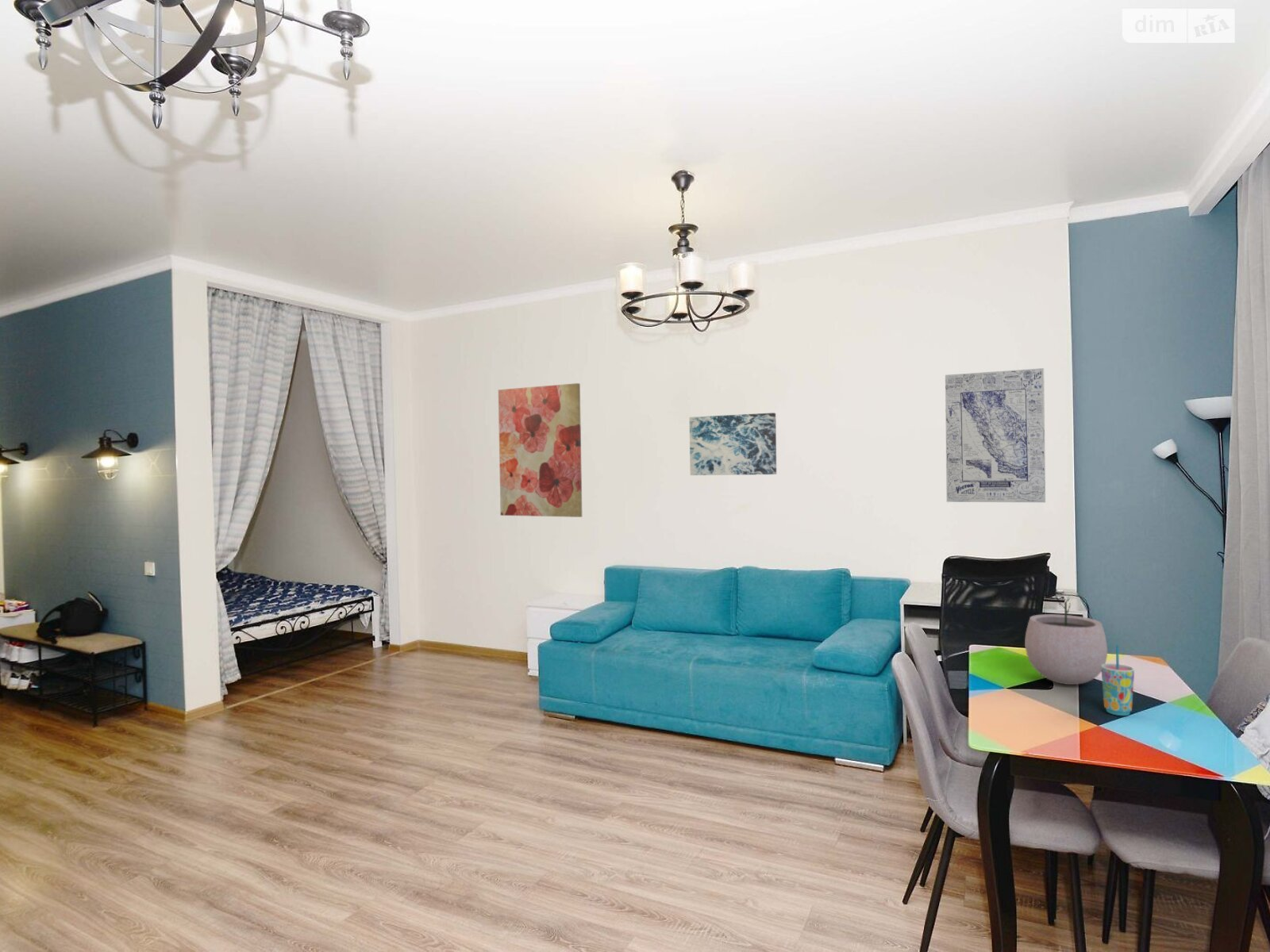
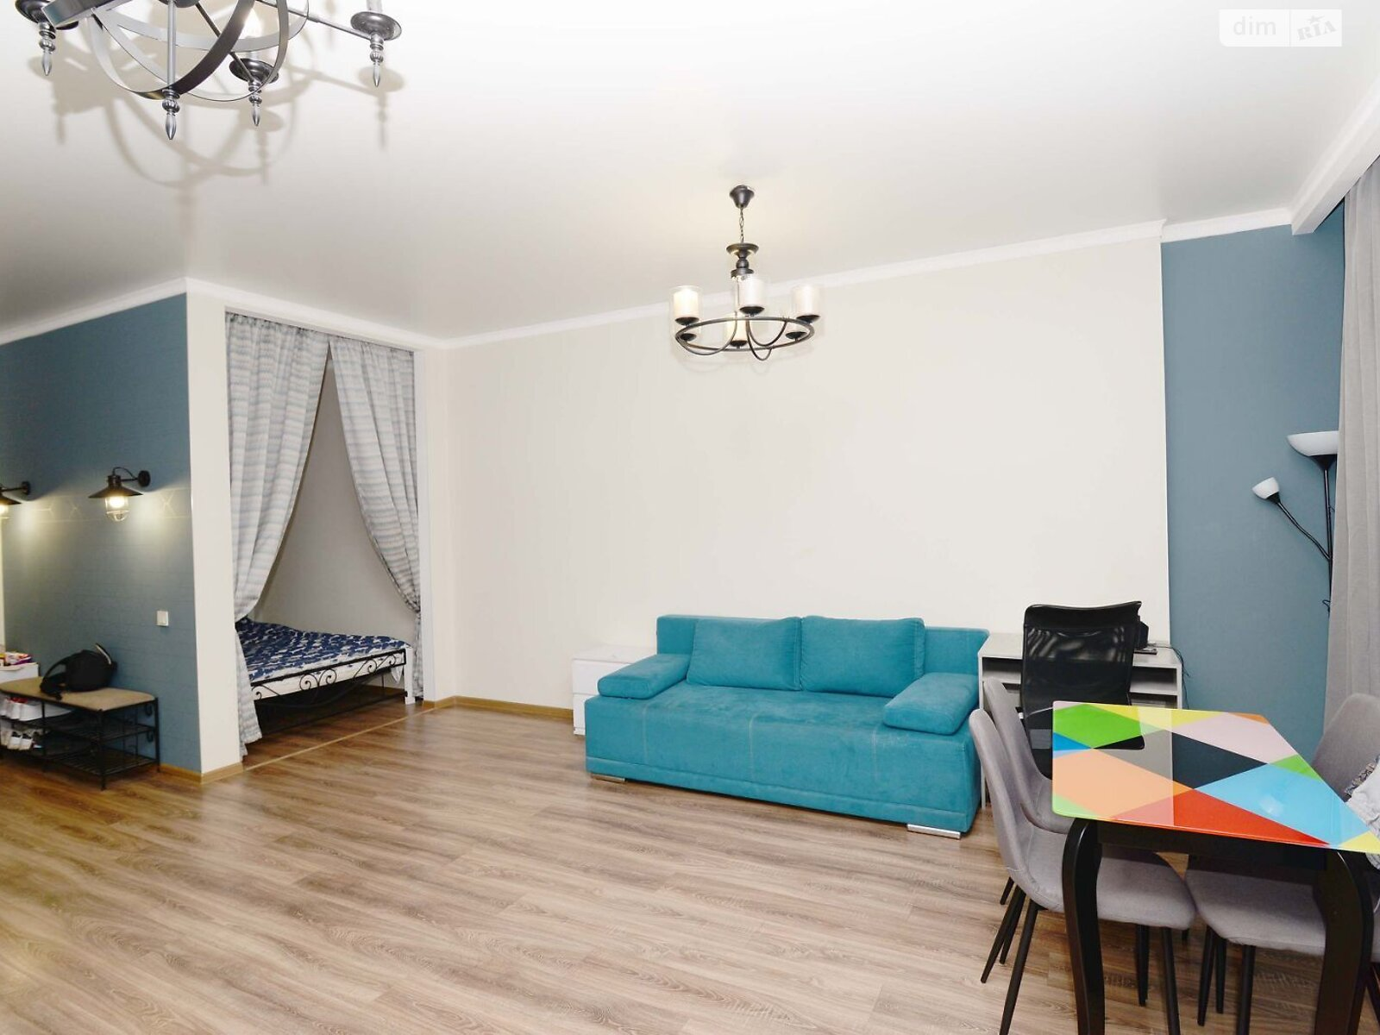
- wall art [498,382,583,518]
- cup [1101,644,1135,716]
- plant pot [1024,593,1108,685]
- wall art [688,412,777,476]
- wall art [945,367,1046,503]
